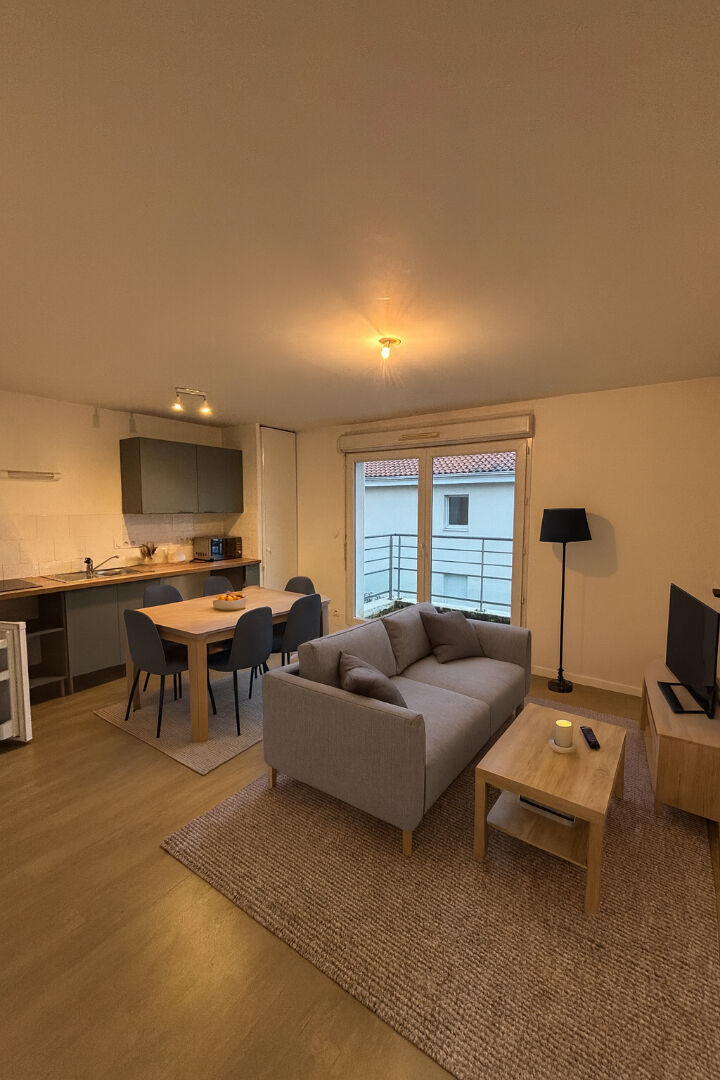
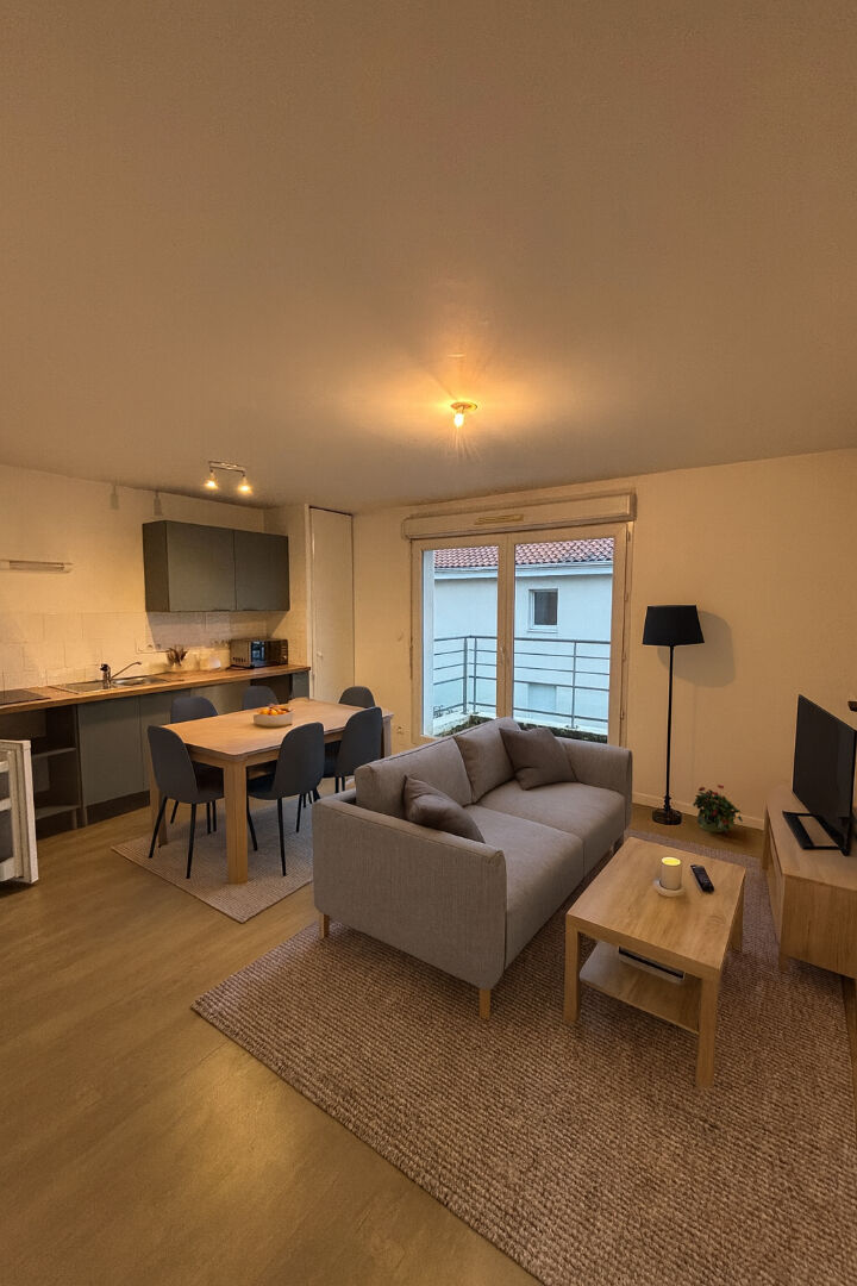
+ potted plant [692,784,744,834]
